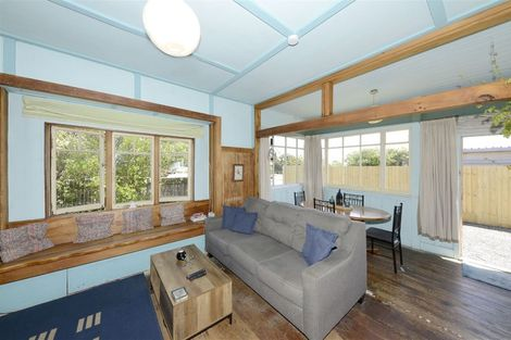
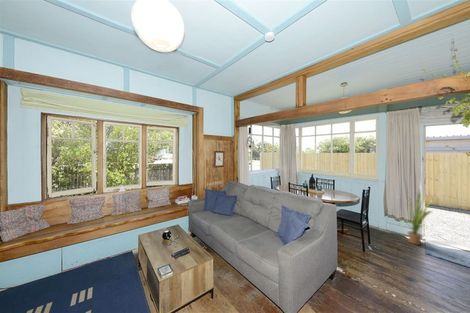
+ house plant [398,190,435,246]
